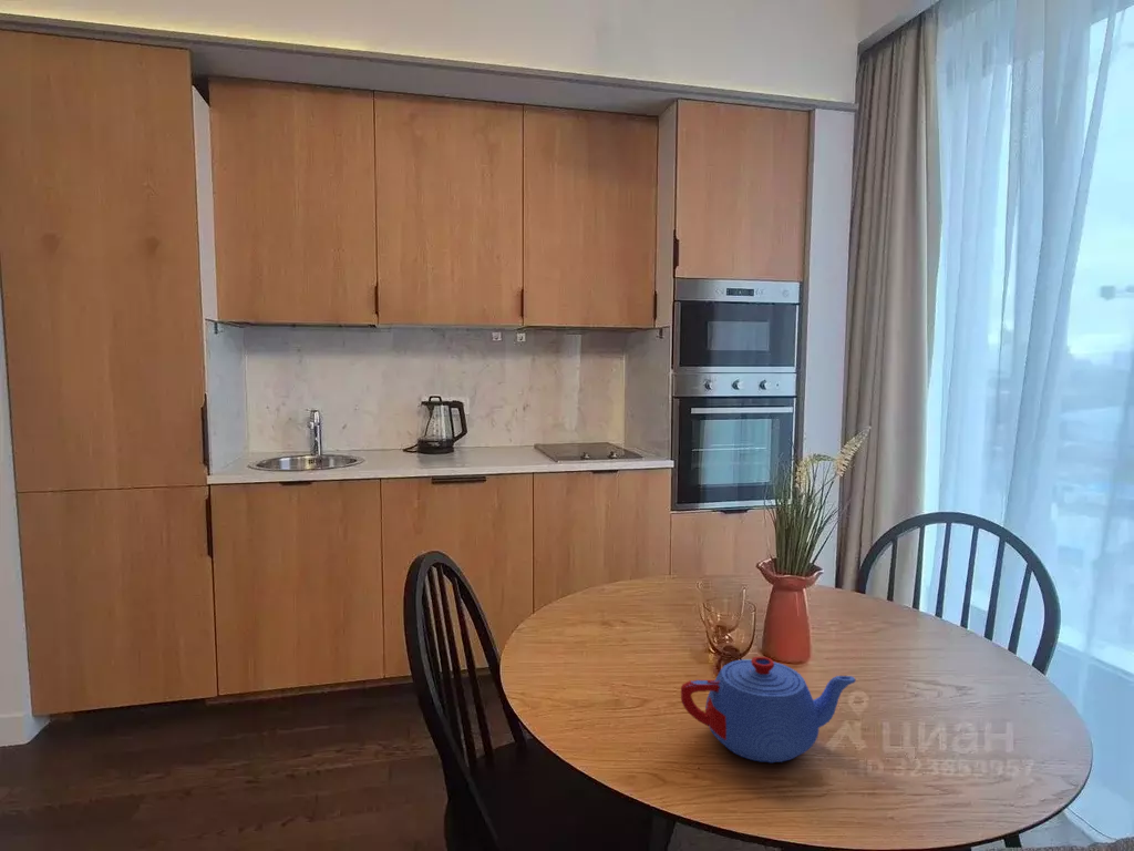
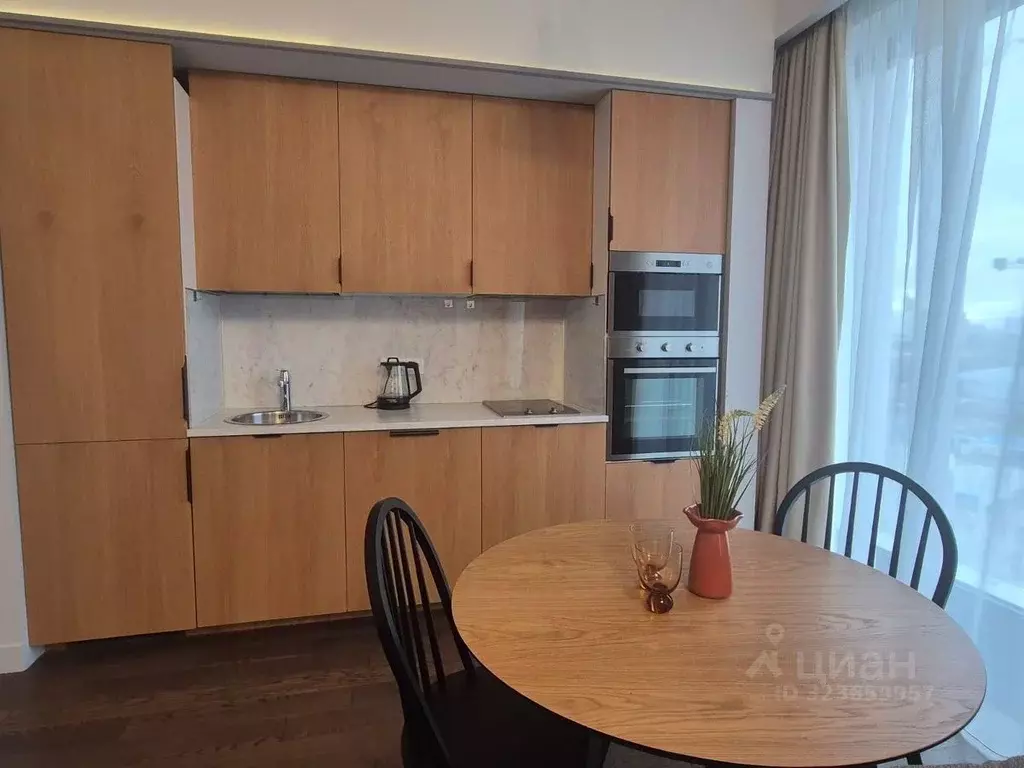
- teapot [680,656,856,763]
